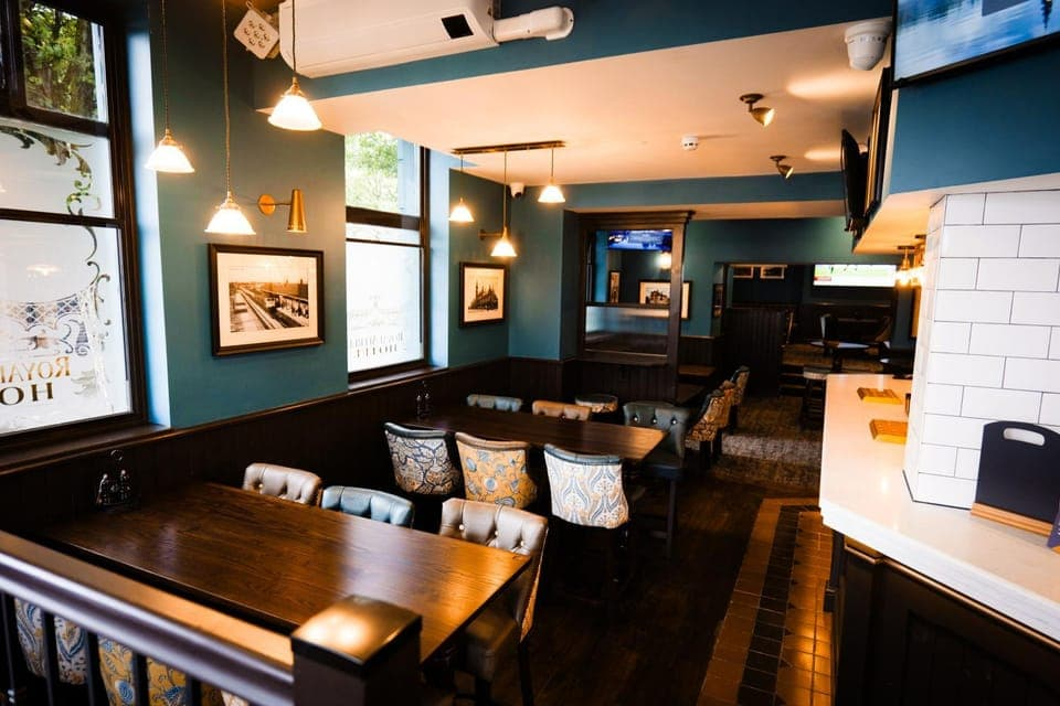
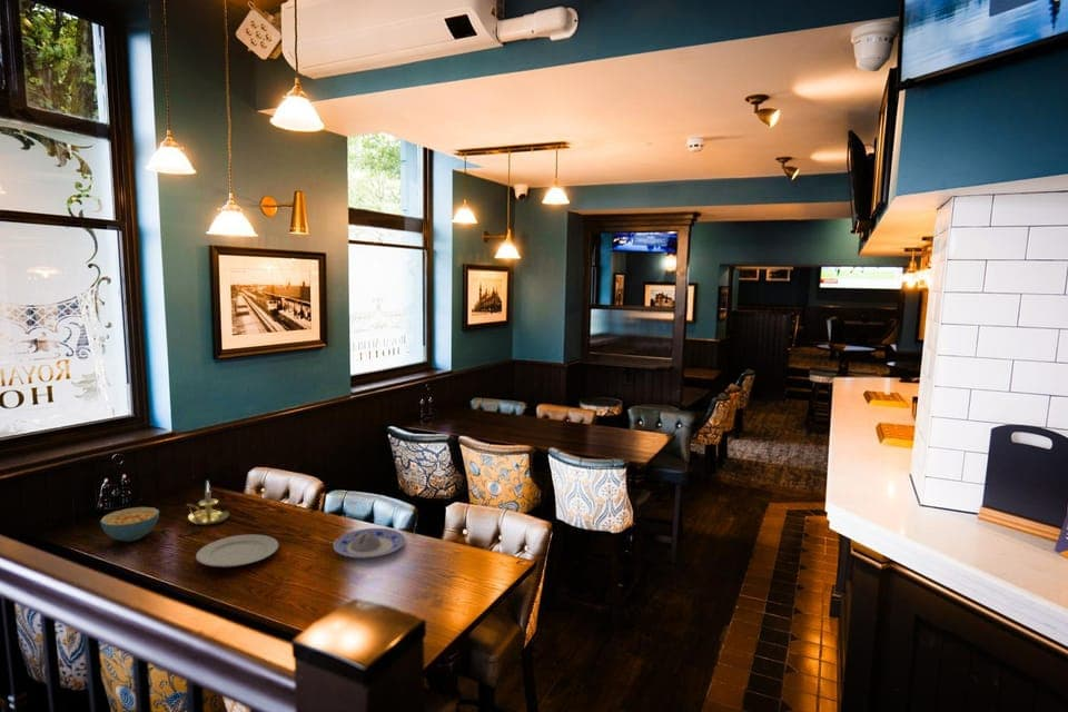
+ plate [333,527,406,558]
+ cereal bowl [99,506,160,543]
+ chinaware [195,534,279,568]
+ candle holder [186,479,230,526]
